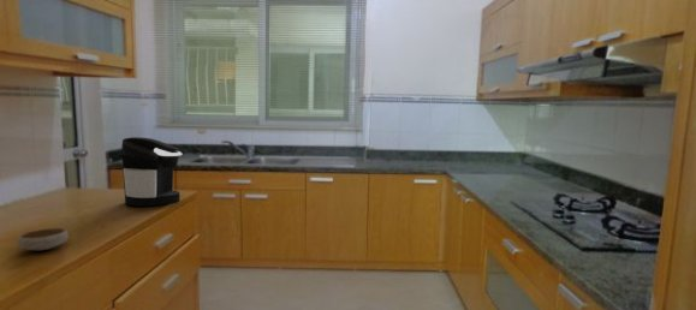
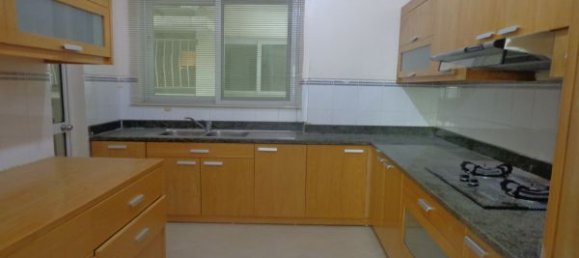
- bowl [16,227,70,251]
- coffee maker [120,136,183,207]
